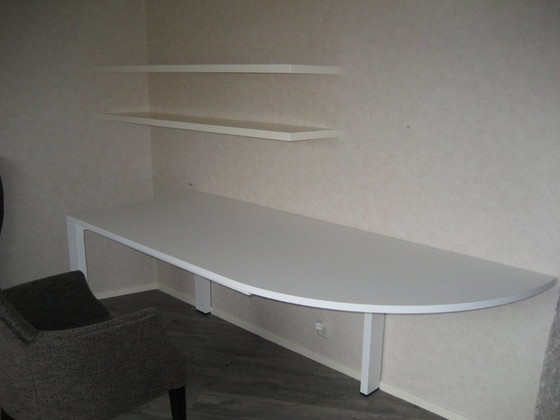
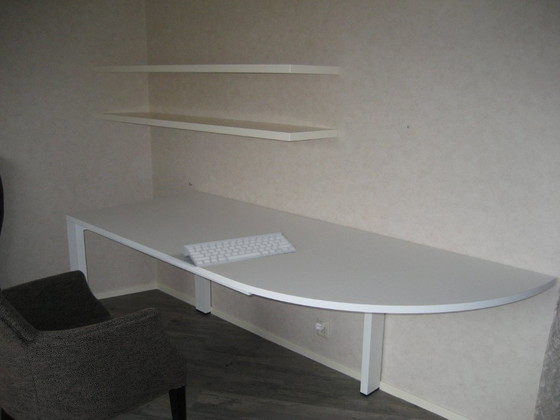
+ keyboard [181,231,298,268]
